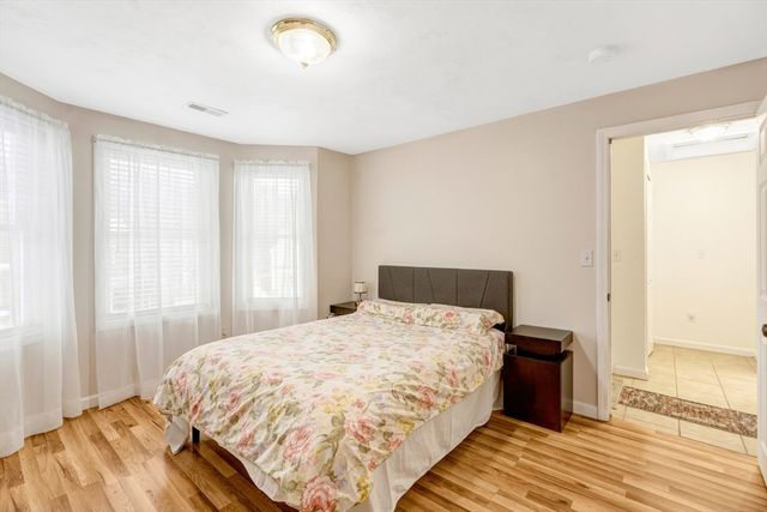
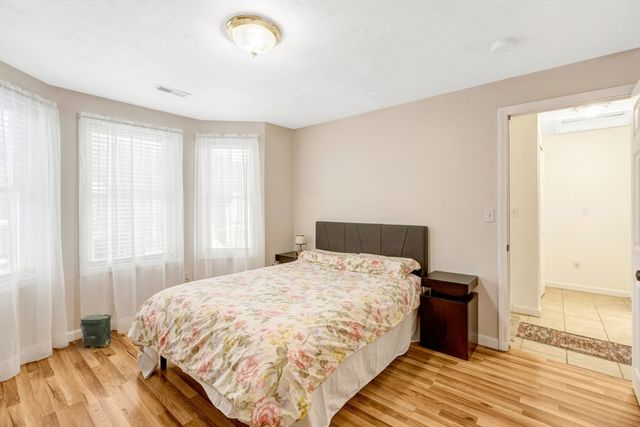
+ bag [79,313,113,349]
